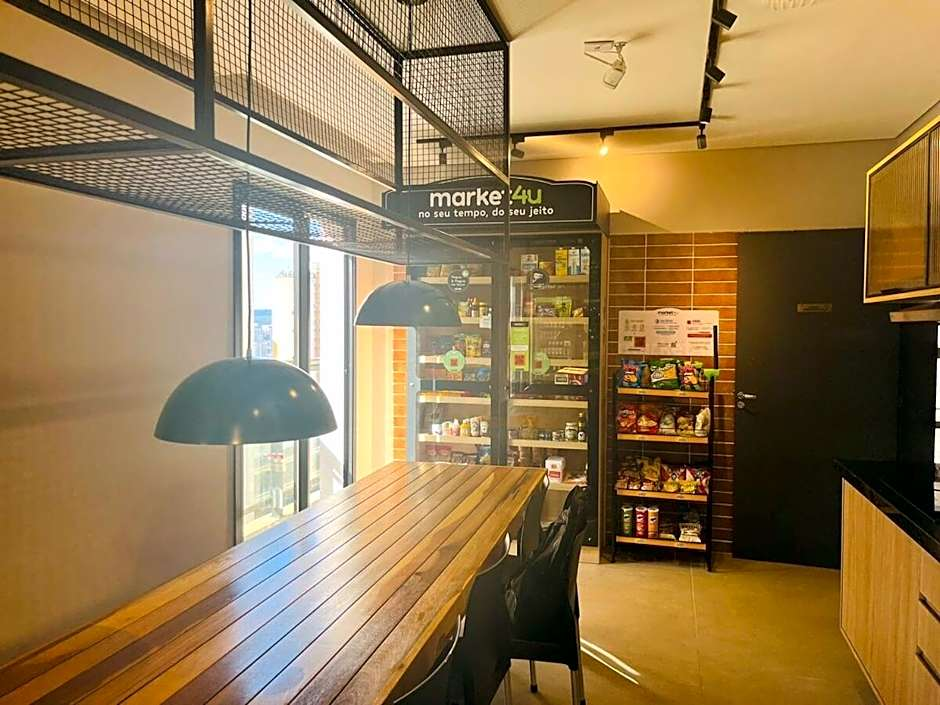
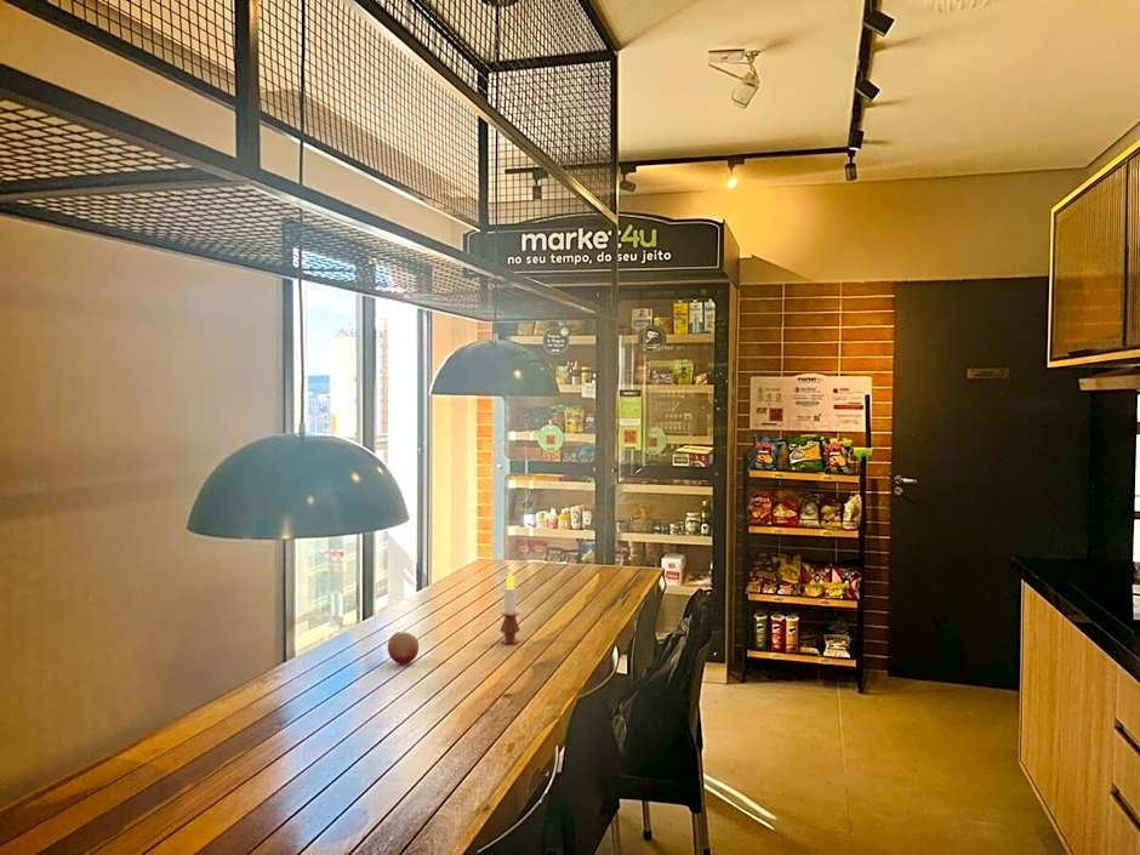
+ fruit [387,631,420,665]
+ candle [500,571,521,645]
